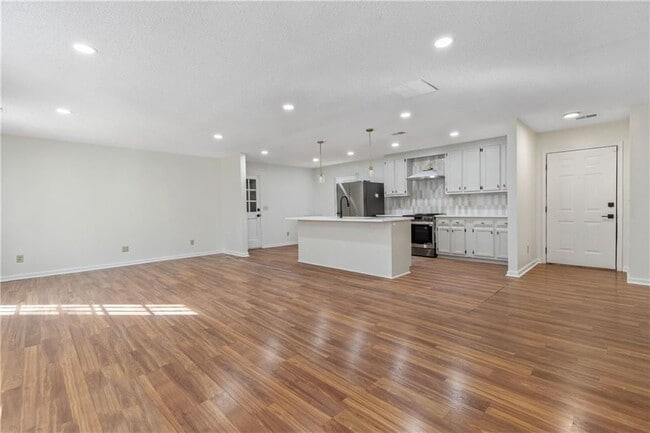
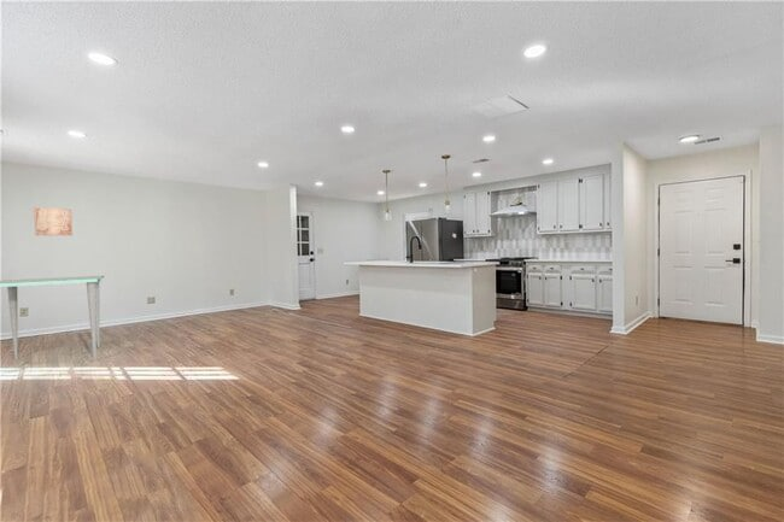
+ dining table [0,275,105,362]
+ wall art [33,206,74,236]
